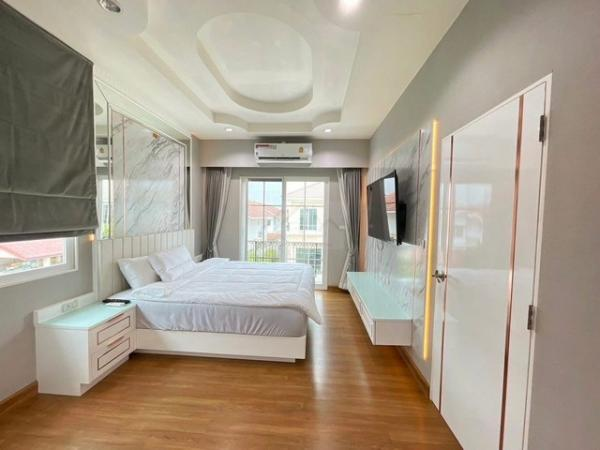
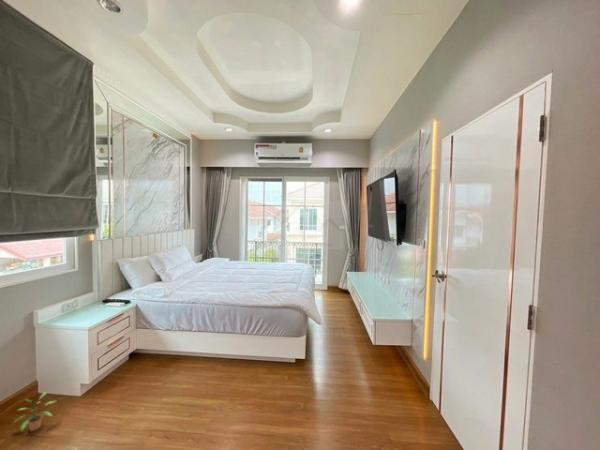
+ potted plant [12,388,57,432]
